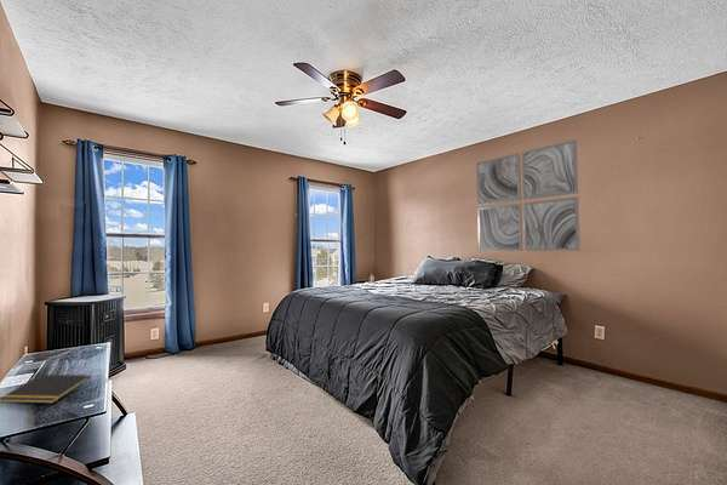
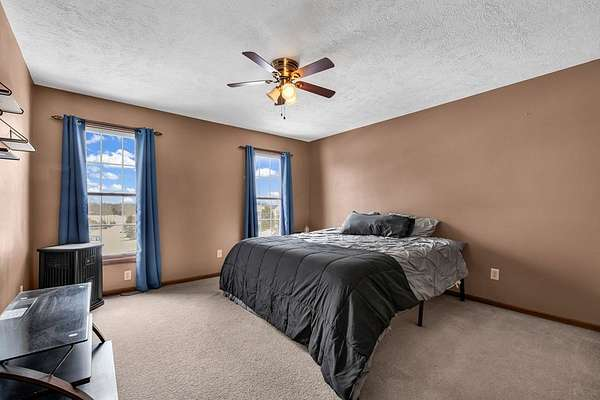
- notepad [0,373,92,405]
- wall art [475,138,582,252]
